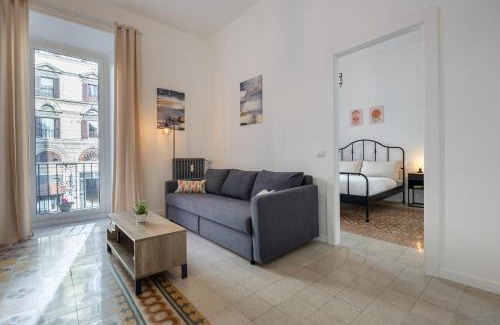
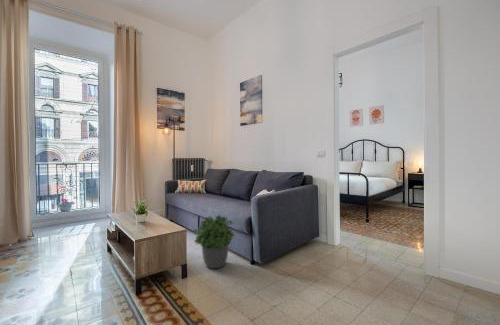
+ potted plant [193,214,236,270]
